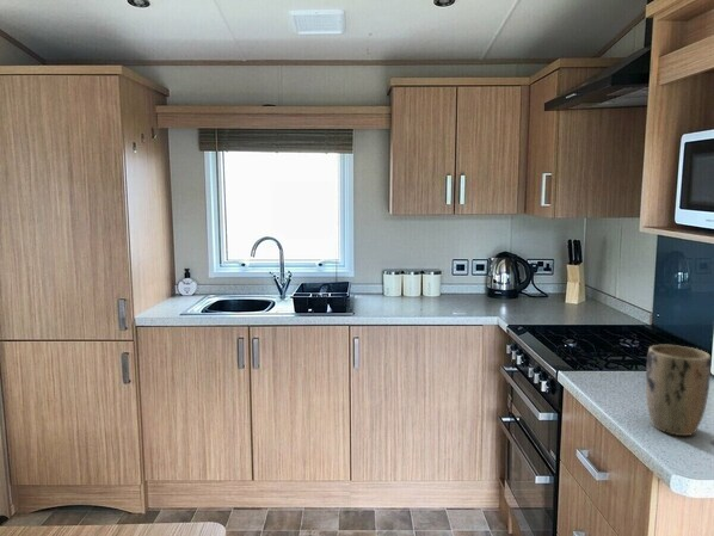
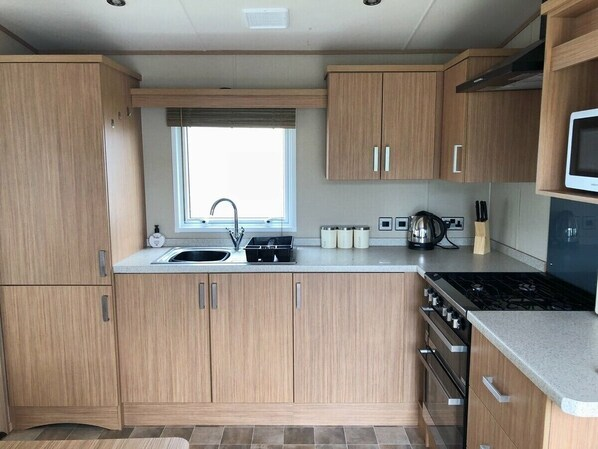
- plant pot [645,344,712,437]
